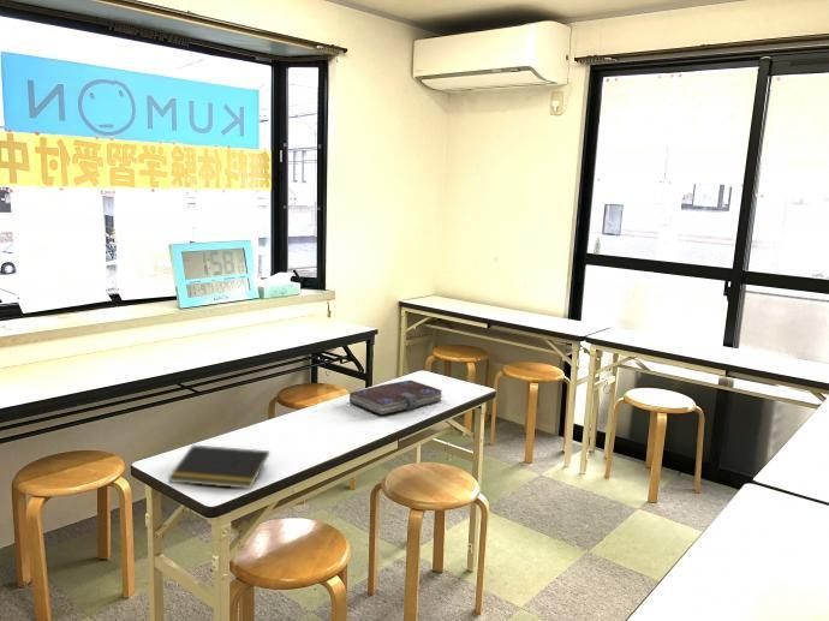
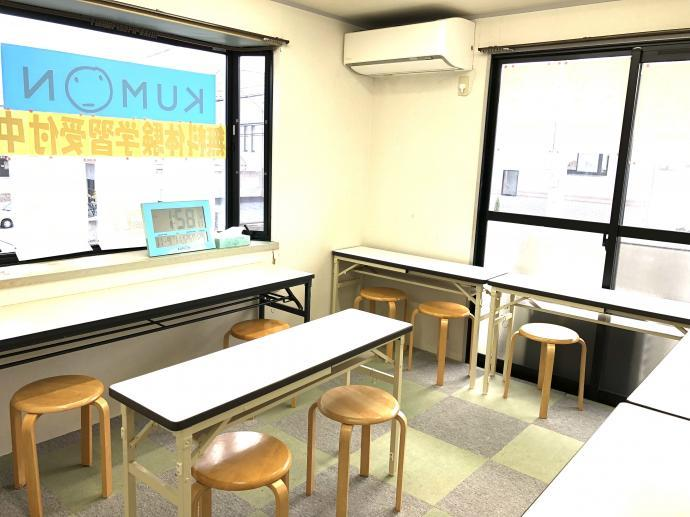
- notepad [167,444,270,490]
- book [348,380,445,416]
